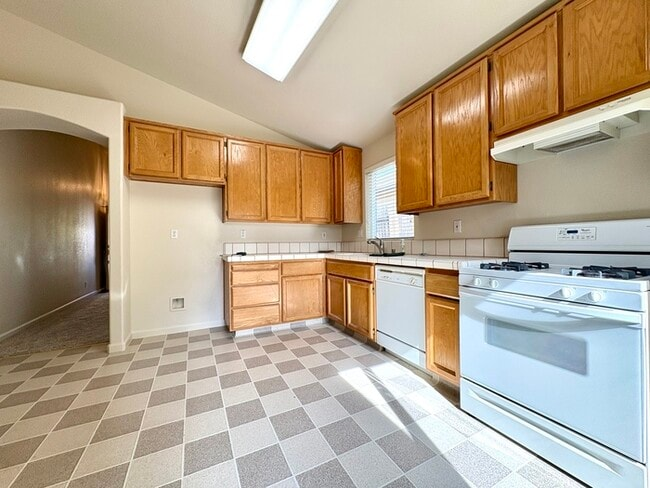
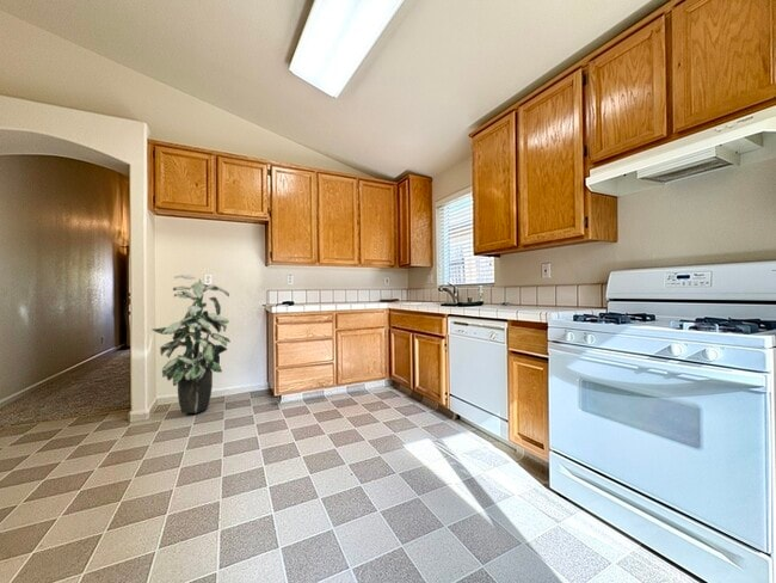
+ indoor plant [150,274,232,415]
